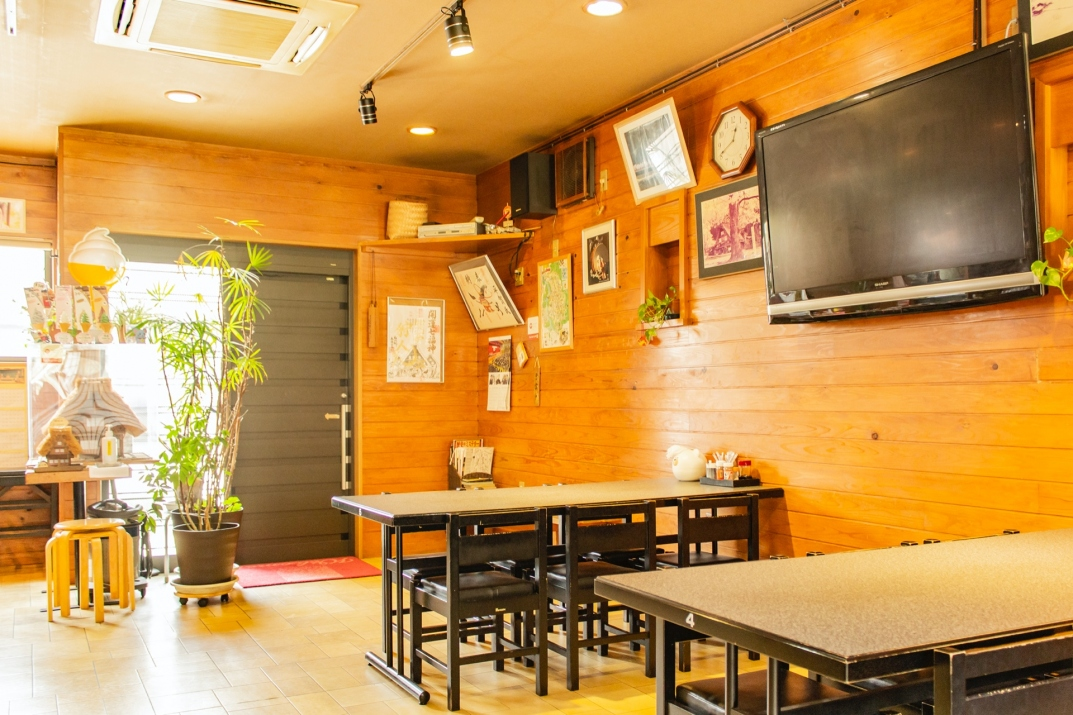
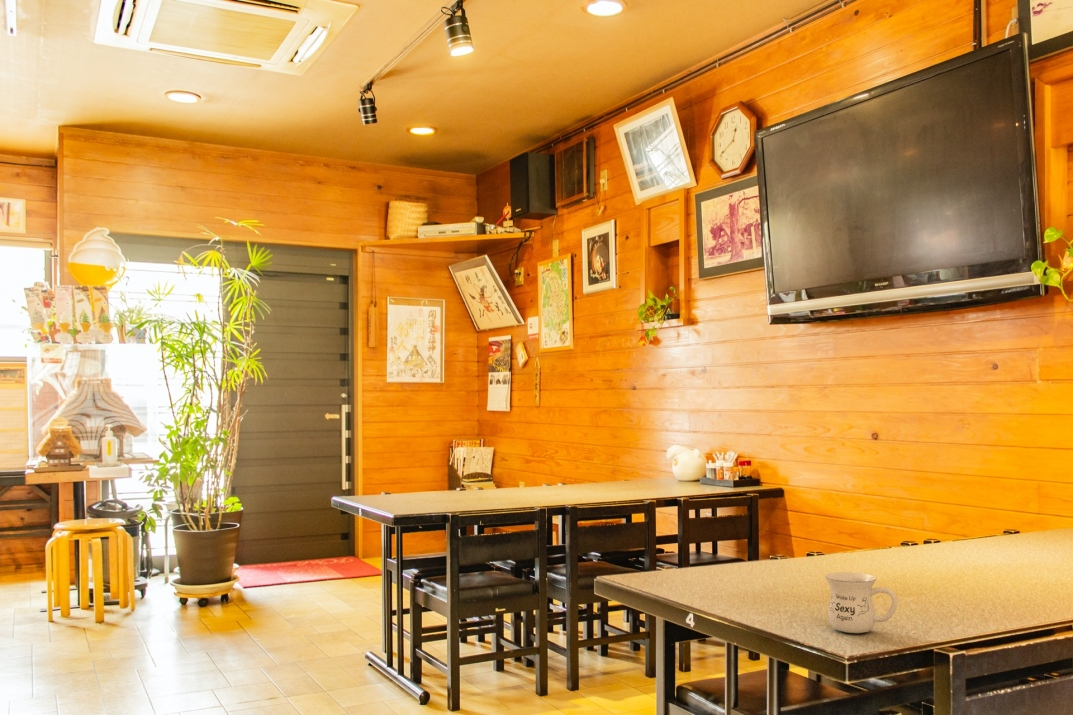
+ mug [824,571,898,634]
